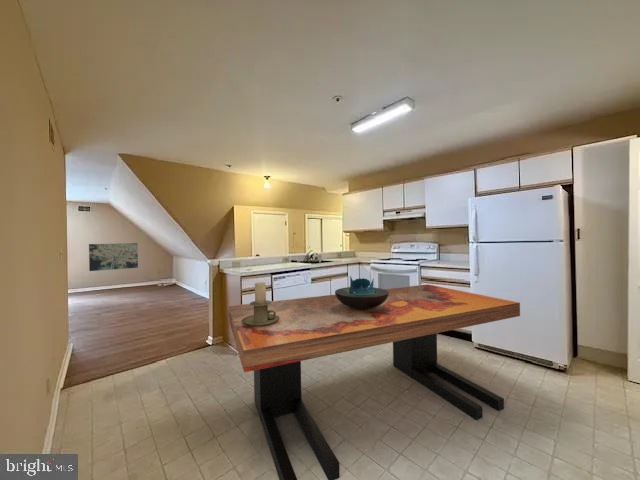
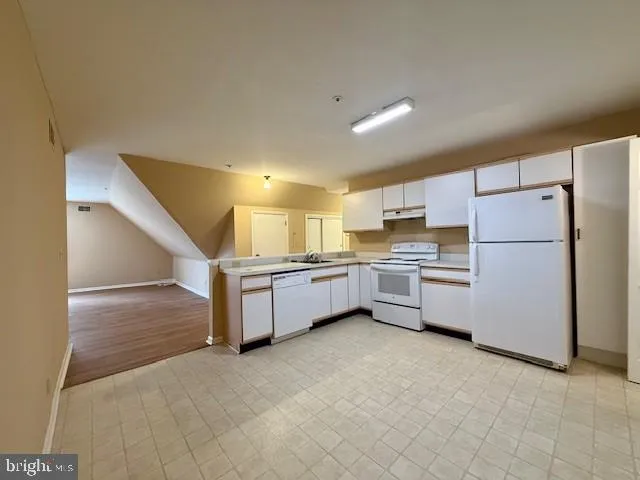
- decorative bowl [334,275,389,309]
- dining table [227,283,521,480]
- candle holder [242,281,279,326]
- wall art [88,242,139,272]
